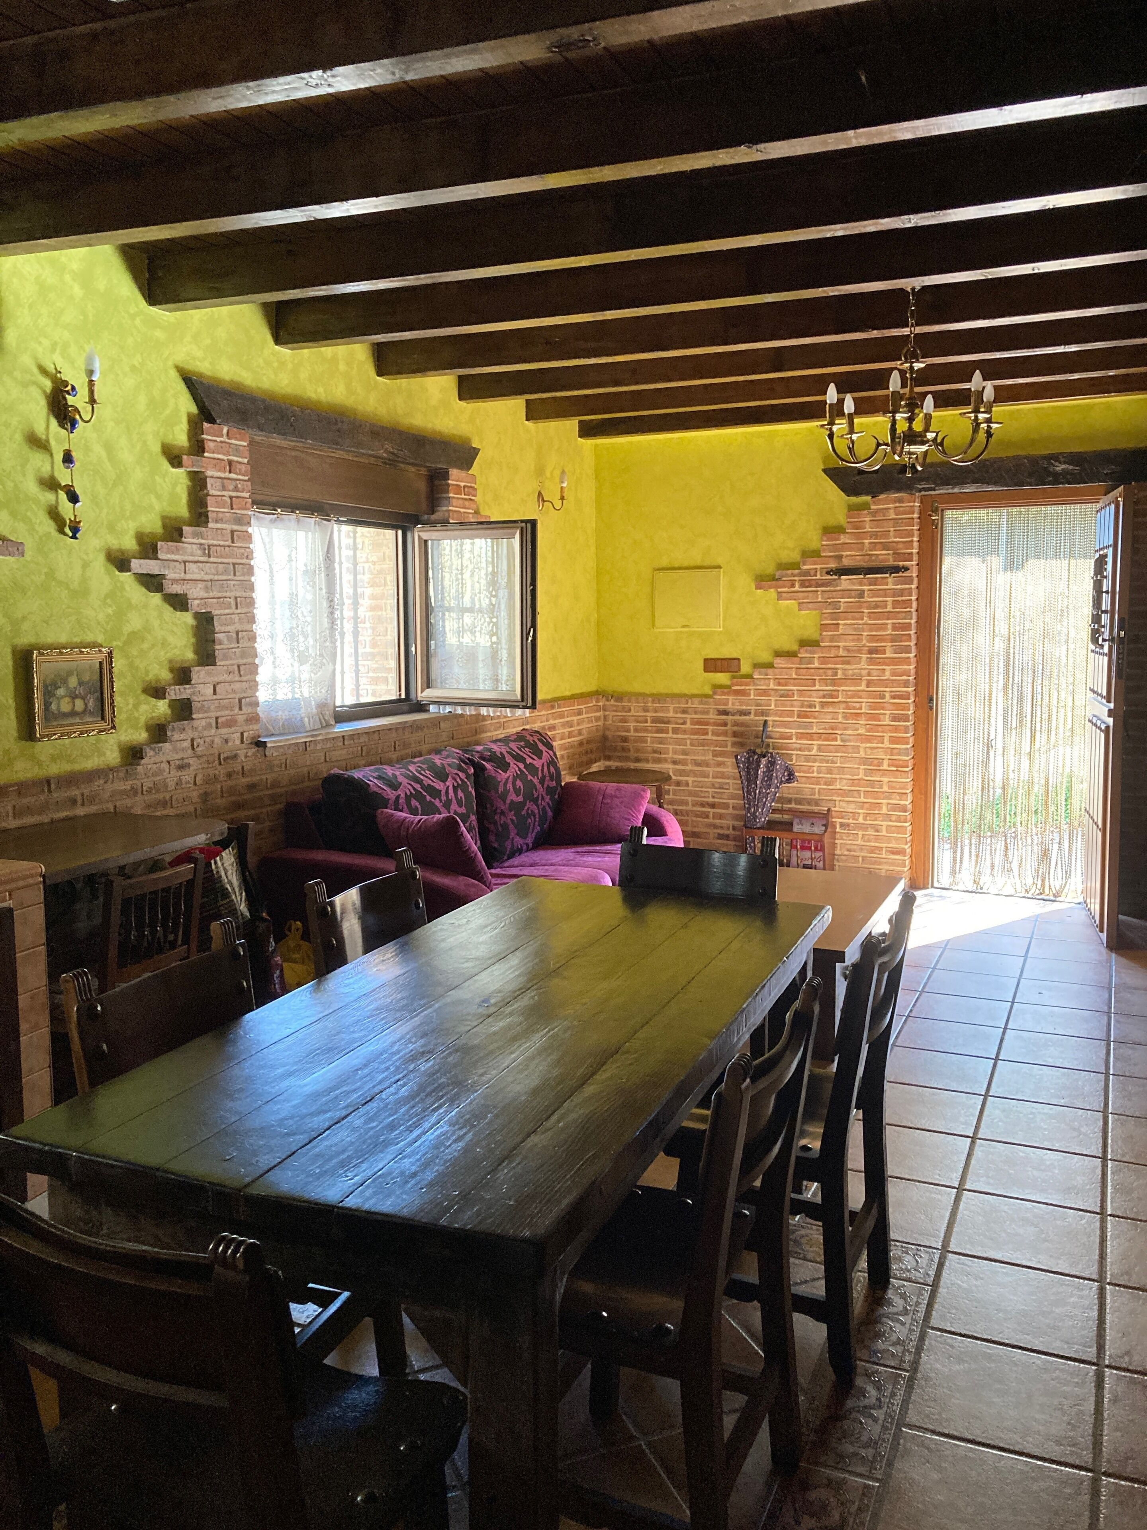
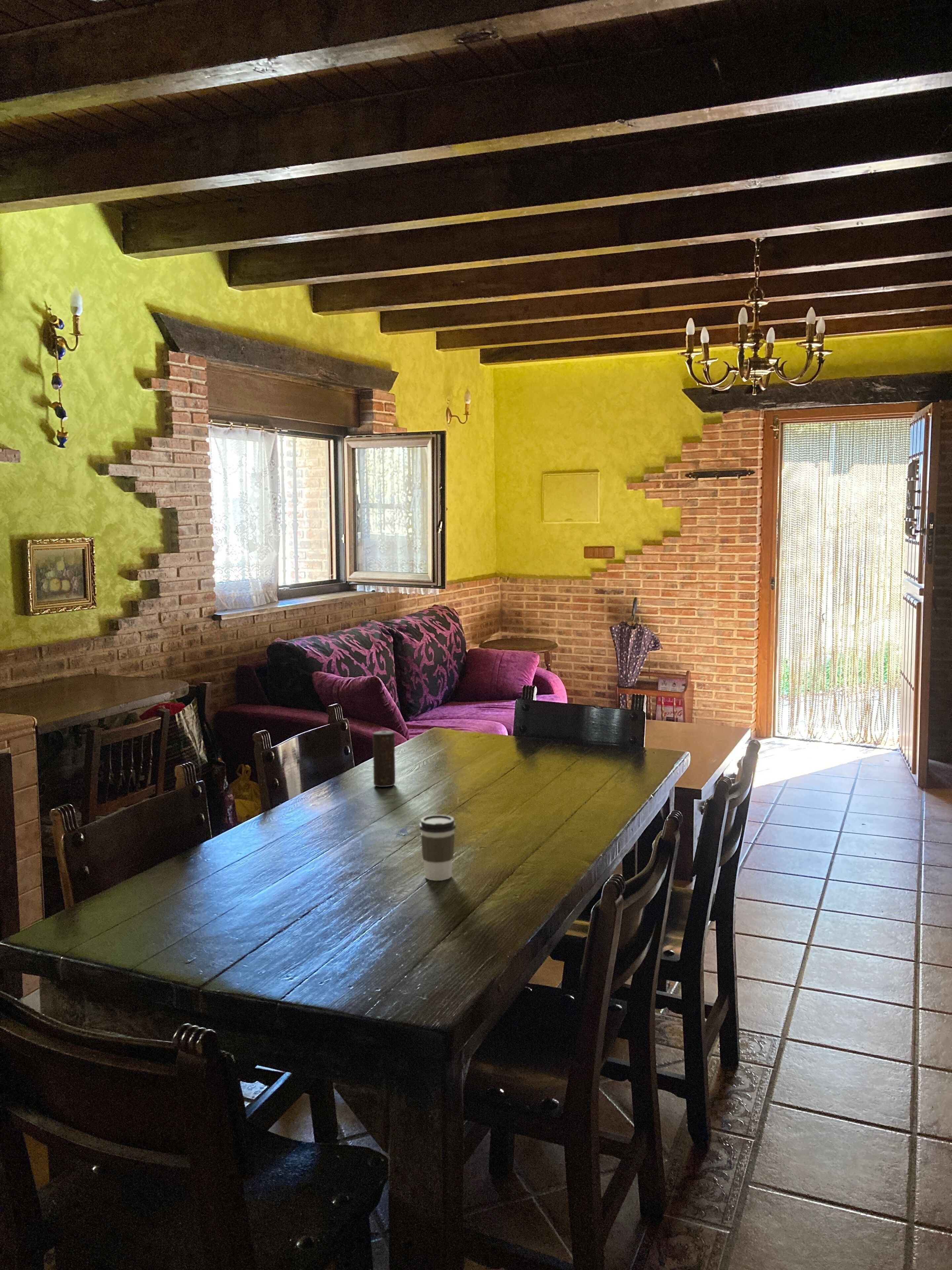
+ candle [373,730,396,787]
+ coffee cup [419,814,456,881]
